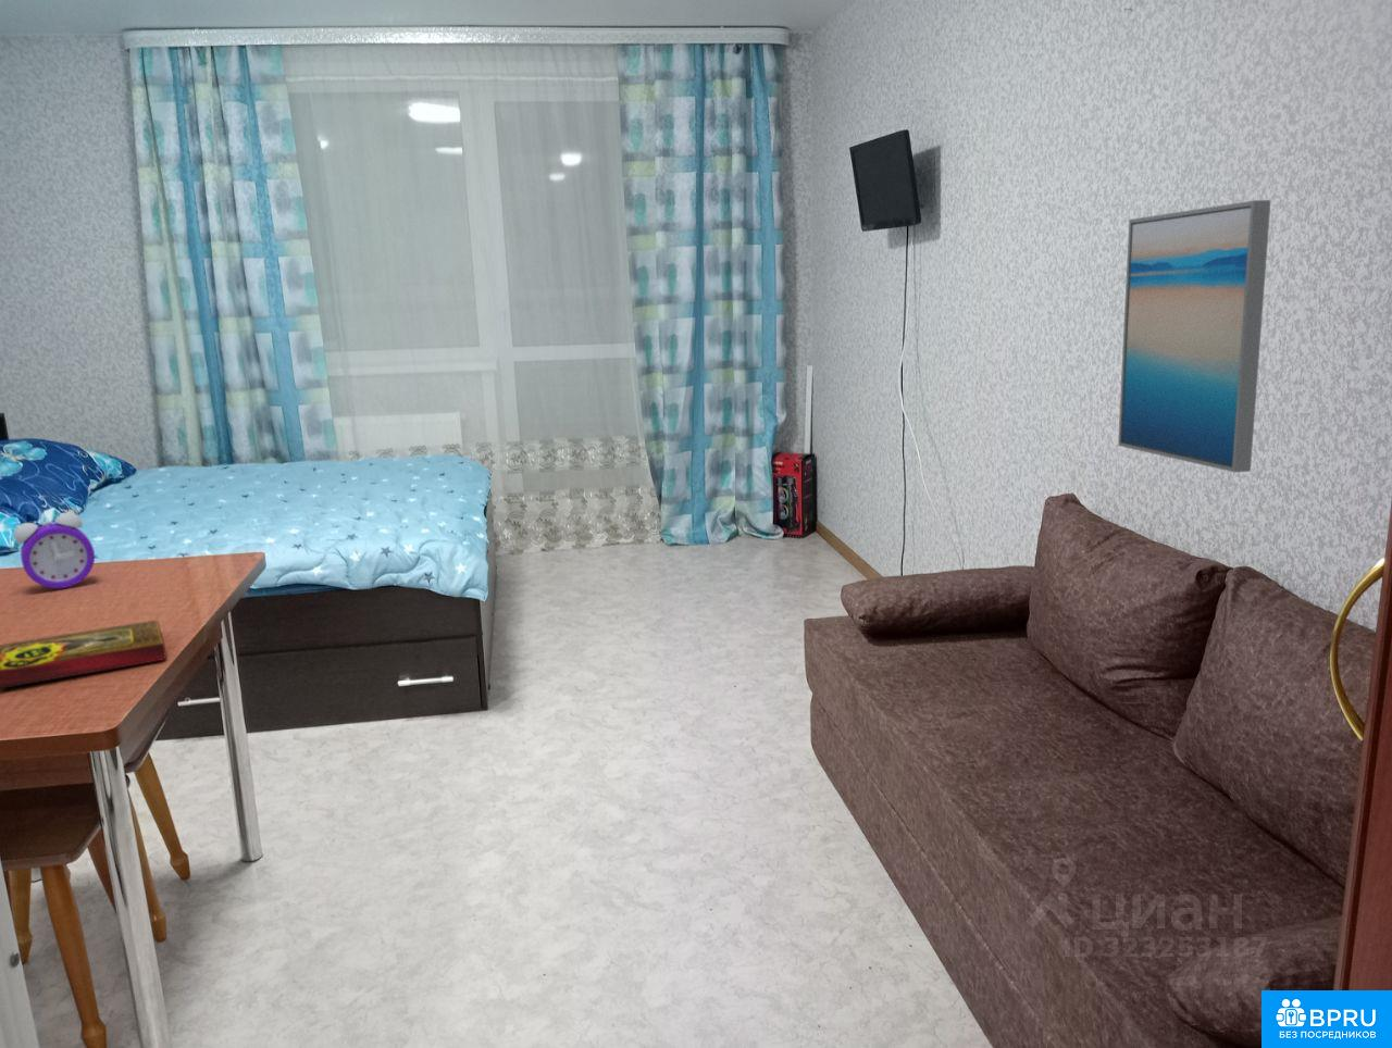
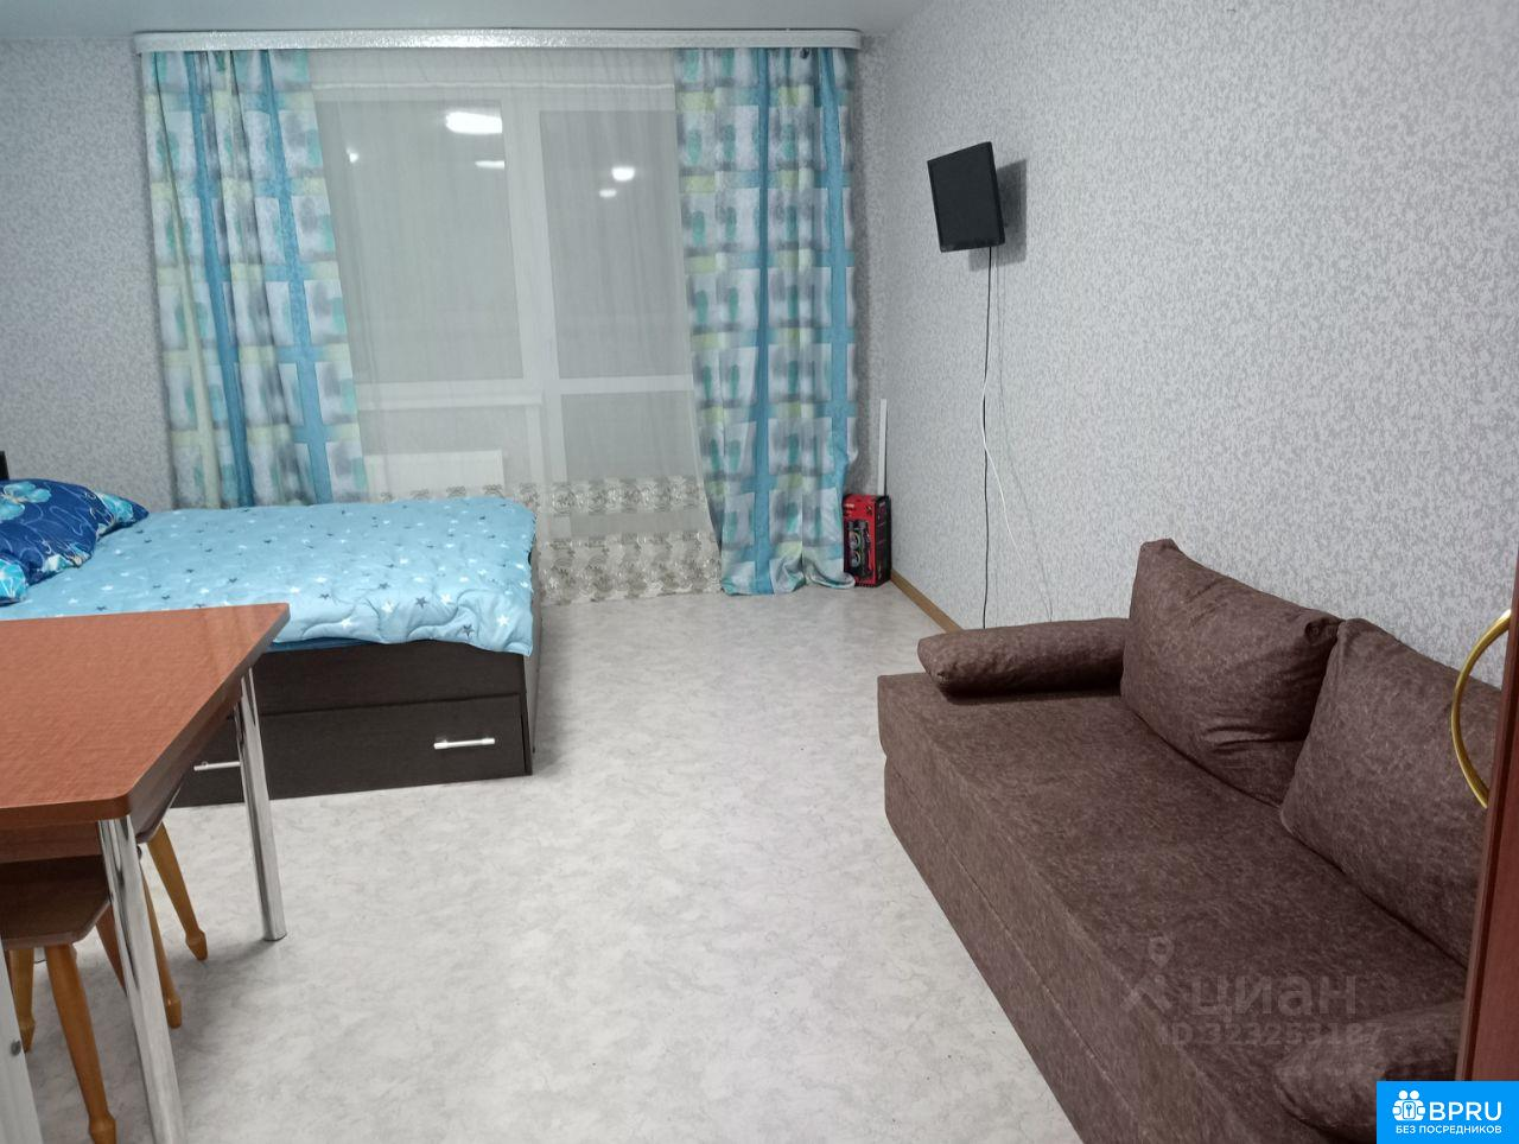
- alarm clock [13,510,96,589]
- book [0,619,167,689]
- wall art [1117,199,1271,473]
